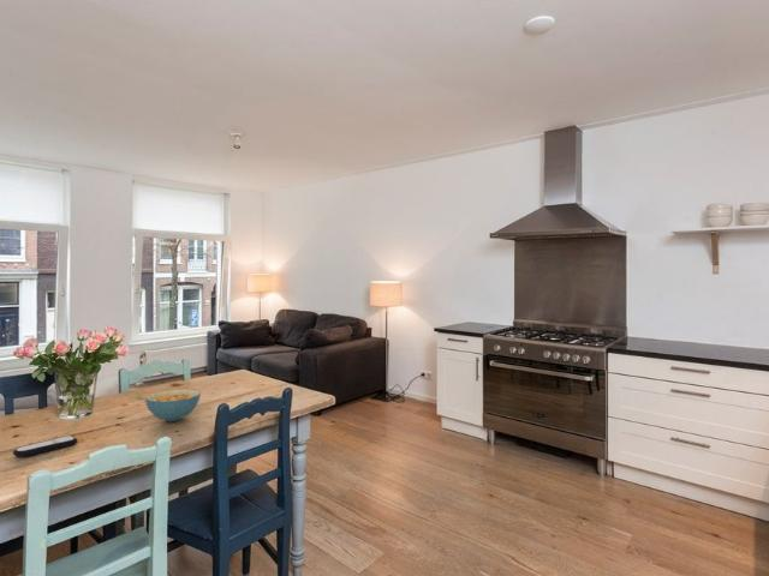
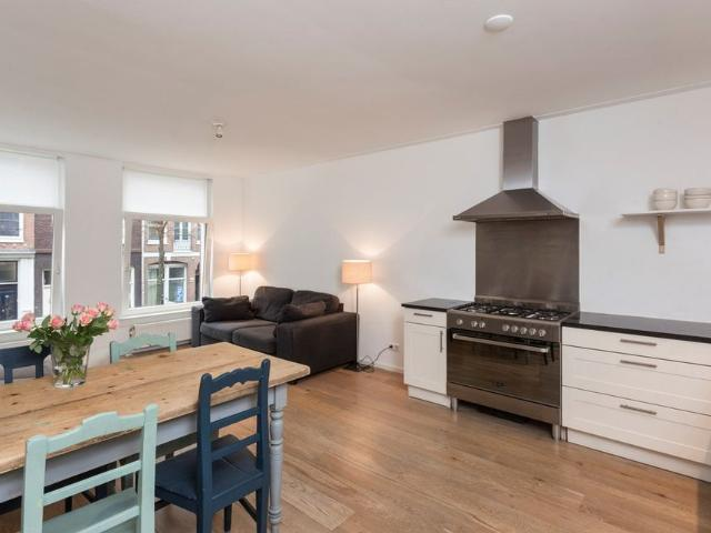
- cereal bowl [144,388,202,422]
- remote control [12,434,78,458]
